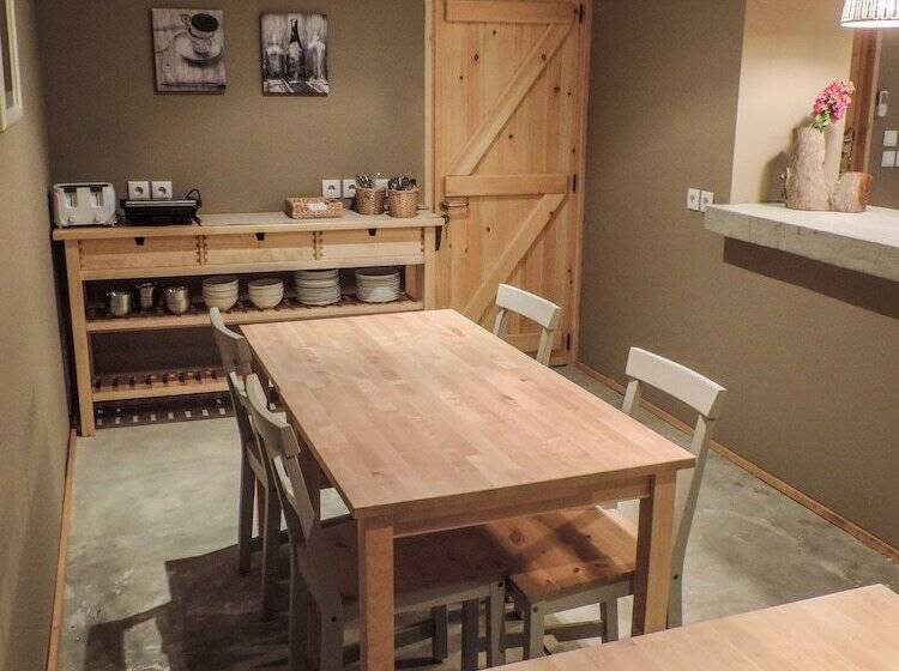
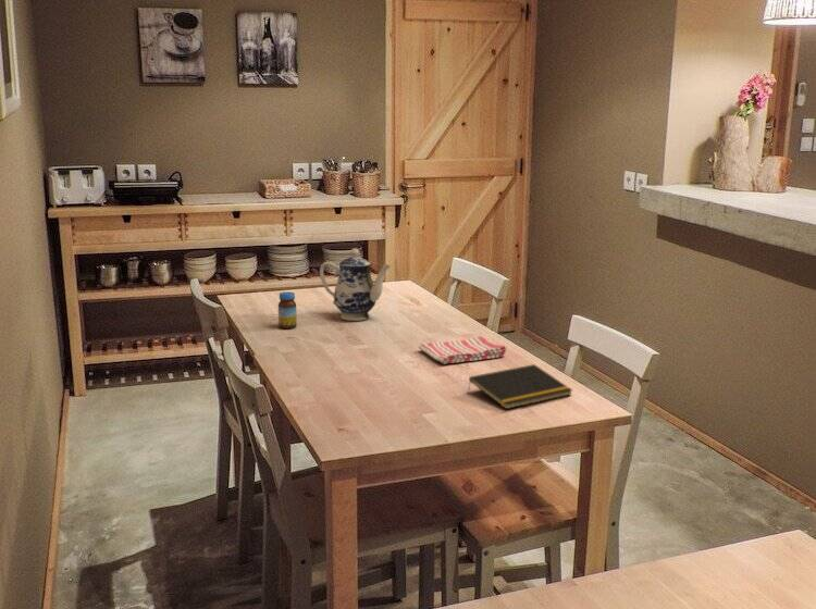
+ teapot [319,247,392,322]
+ jar [277,290,298,330]
+ notepad [467,363,573,410]
+ dish towel [418,335,507,365]
